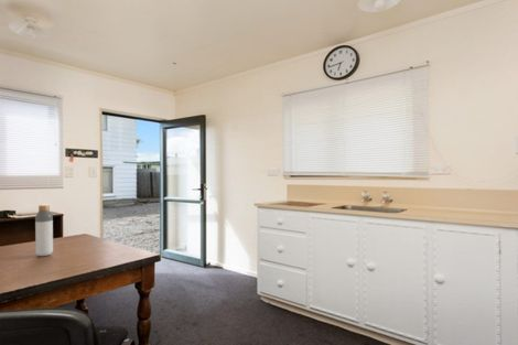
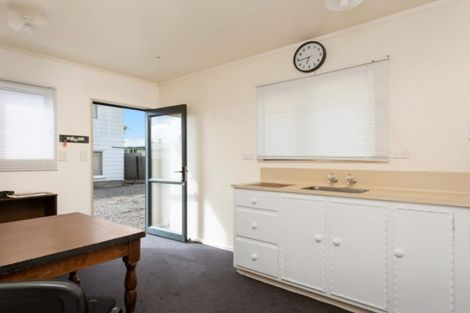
- bottle [34,204,54,257]
